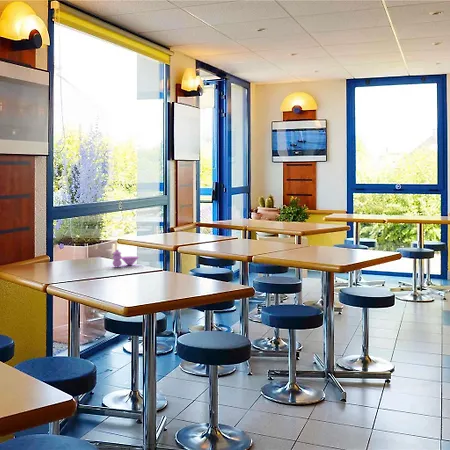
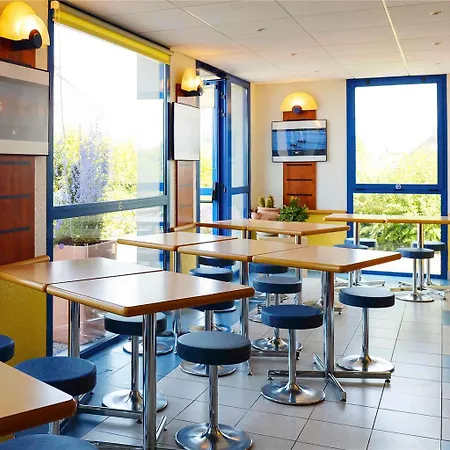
- salt and pepper shaker set [112,249,140,268]
